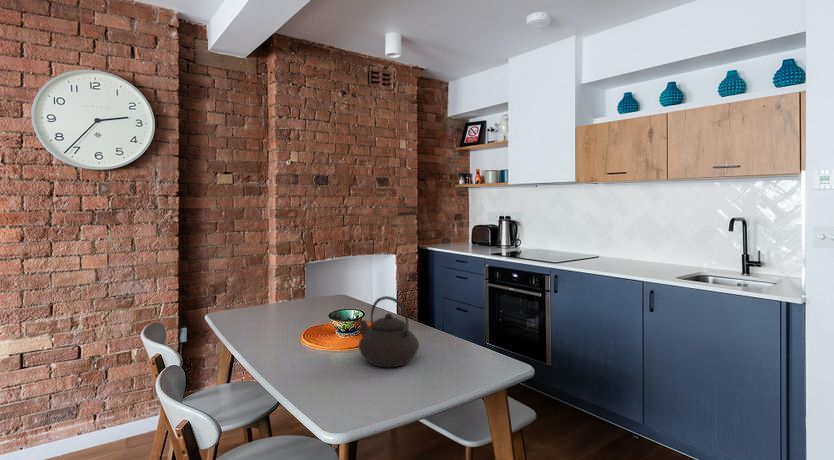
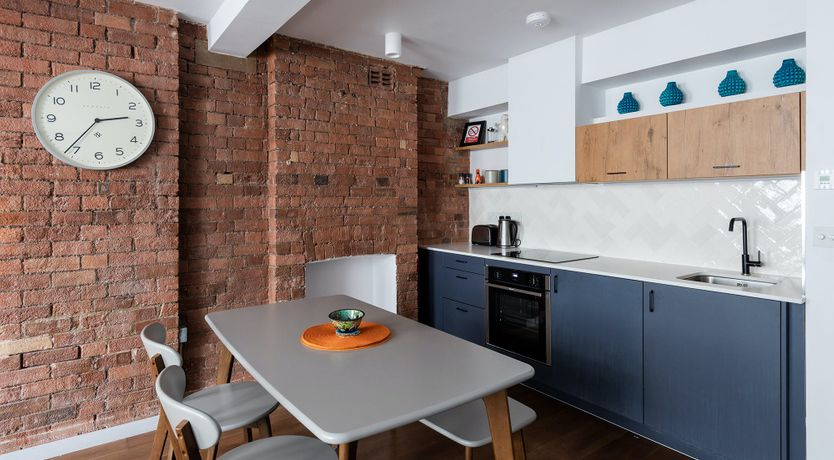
- teapot [358,295,420,368]
